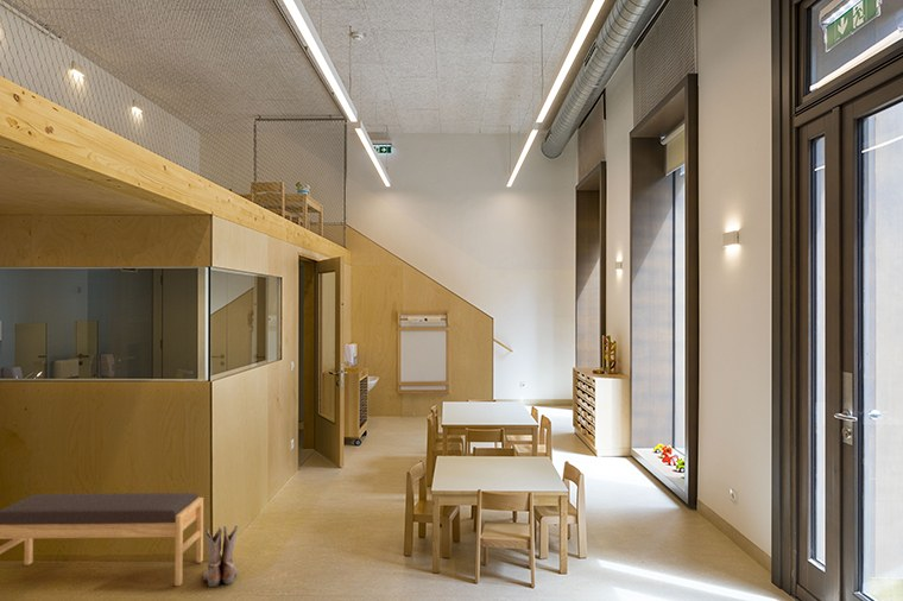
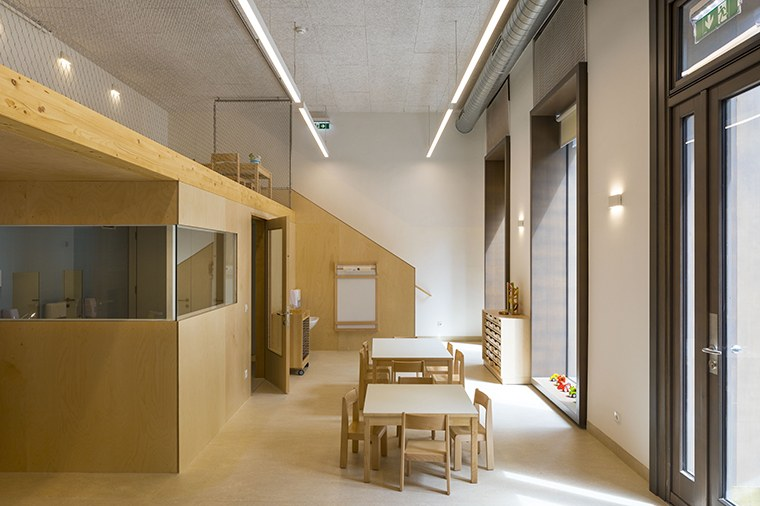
- bench [0,492,204,587]
- boots [202,524,239,588]
